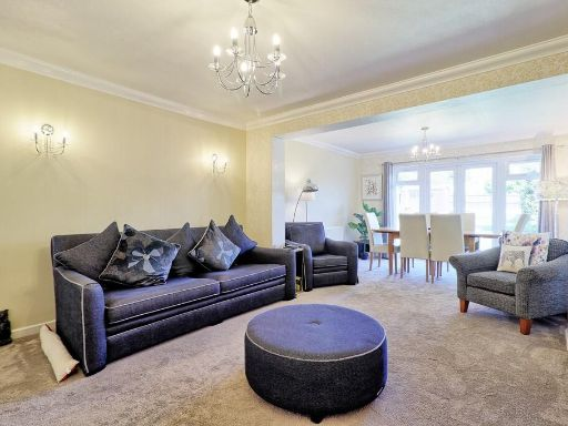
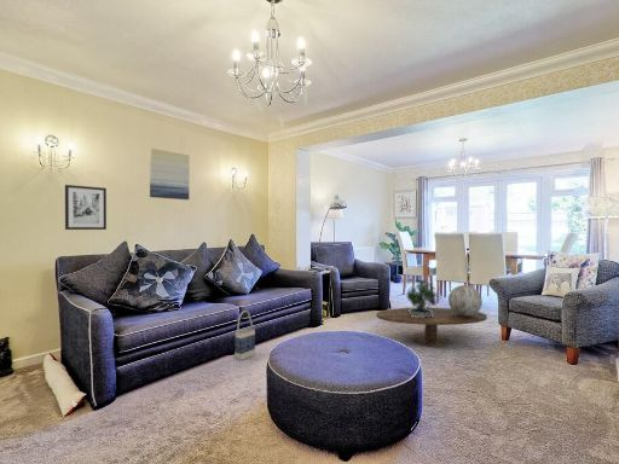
+ bag [233,309,256,361]
+ potted plant [405,278,438,318]
+ wall art [64,184,108,231]
+ decorative sphere [447,284,484,317]
+ coffee table [375,307,488,348]
+ wall art [149,147,190,201]
